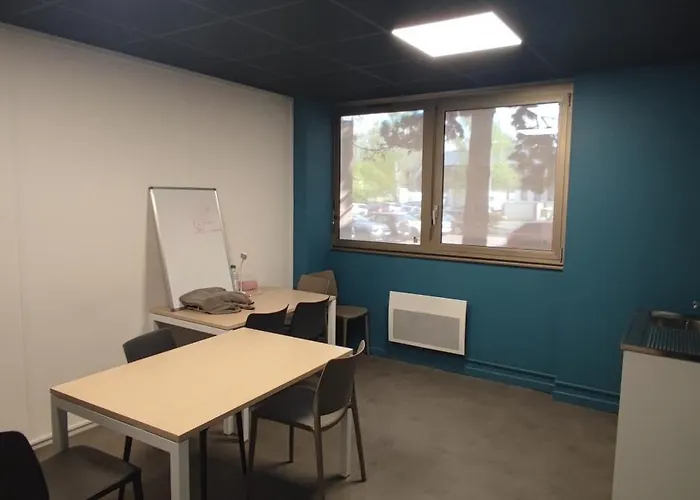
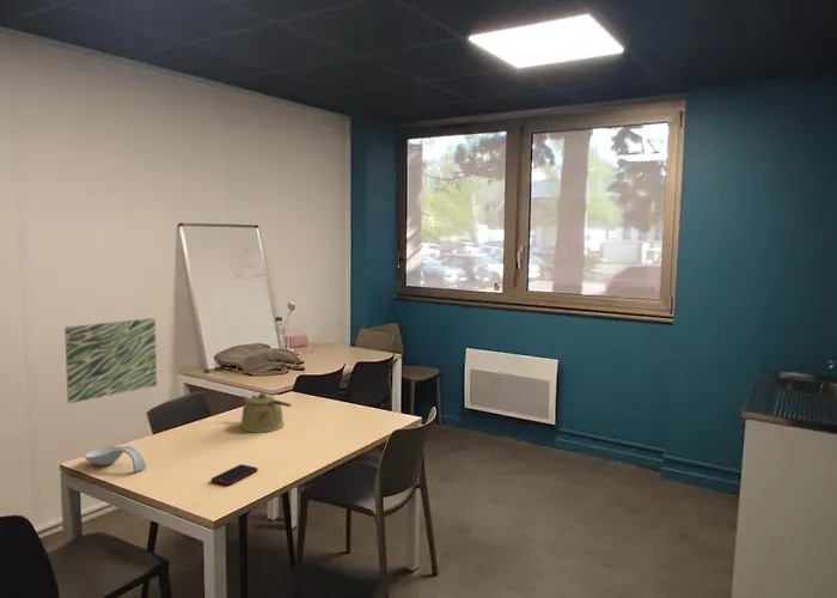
+ spoon rest [84,445,147,474]
+ kettle [239,392,292,434]
+ wall art [63,317,158,404]
+ cell phone [210,463,258,487]
